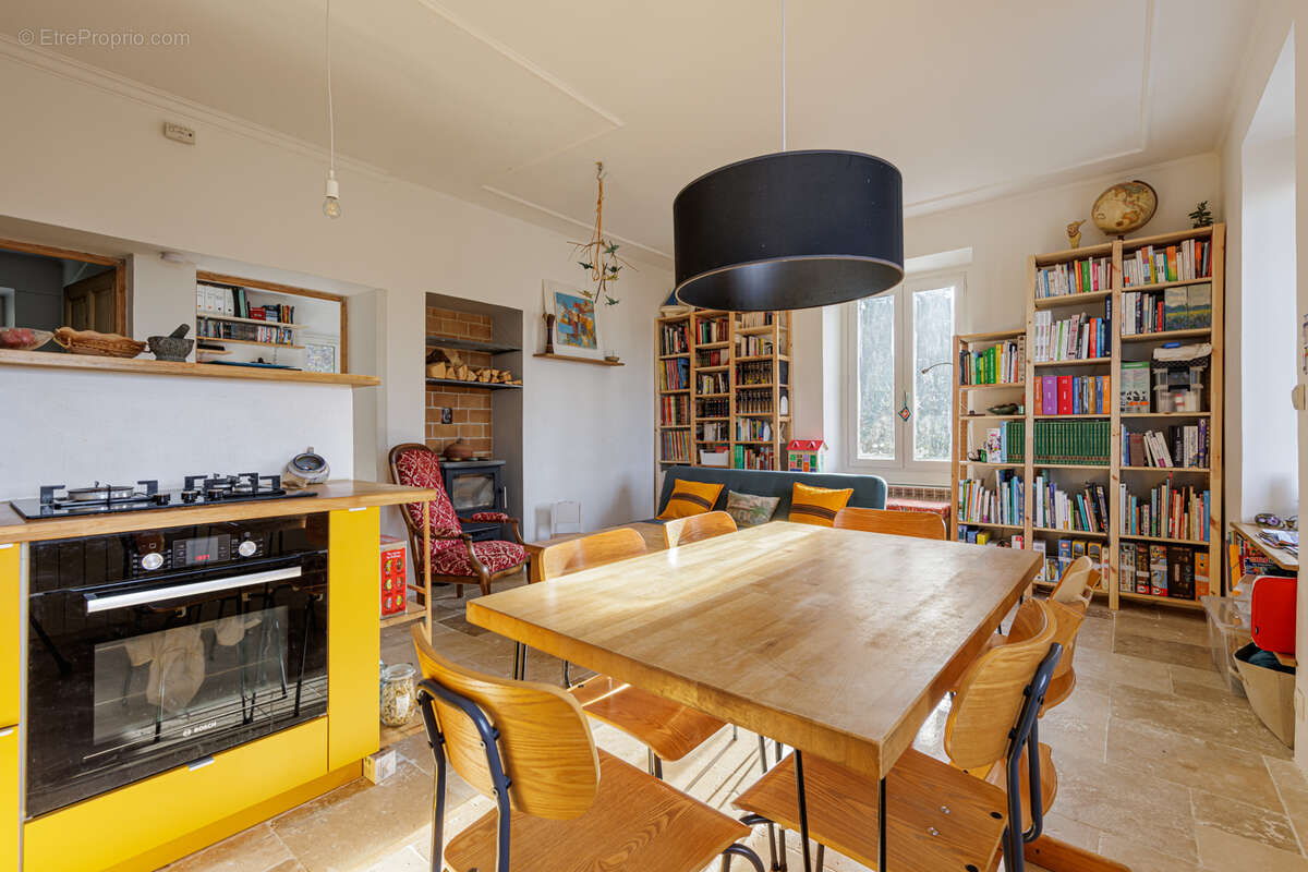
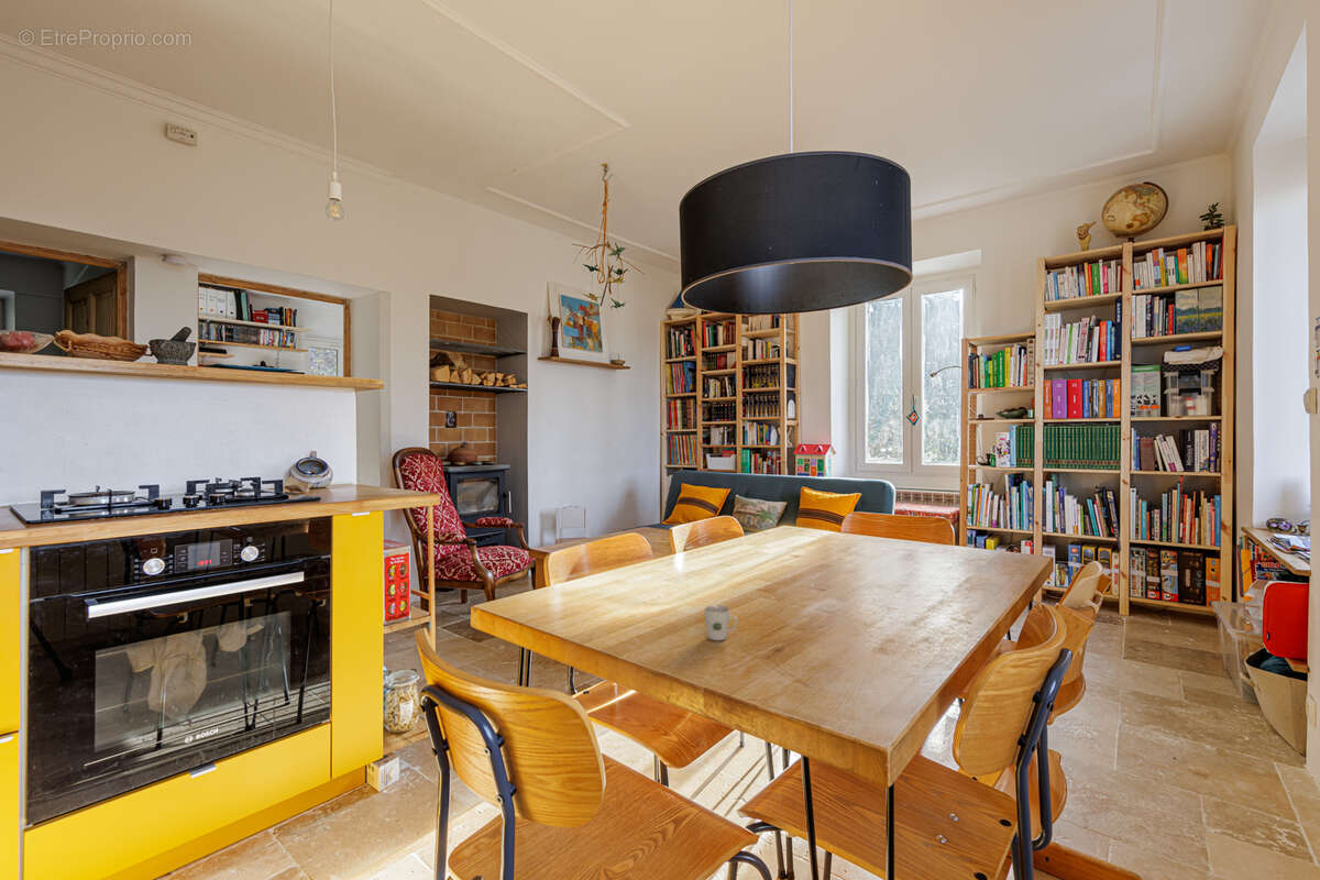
+ cup [703,604,738,641]
